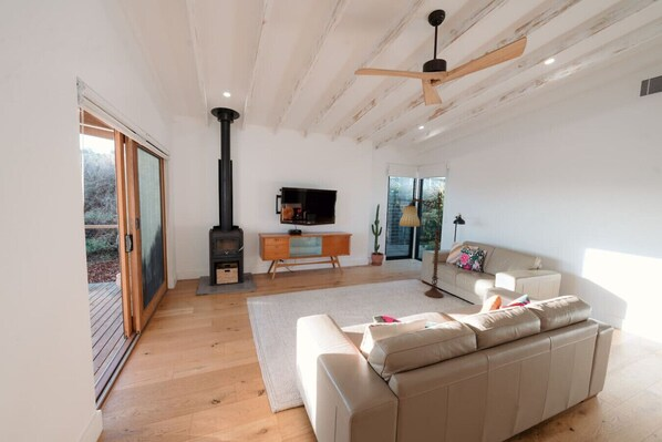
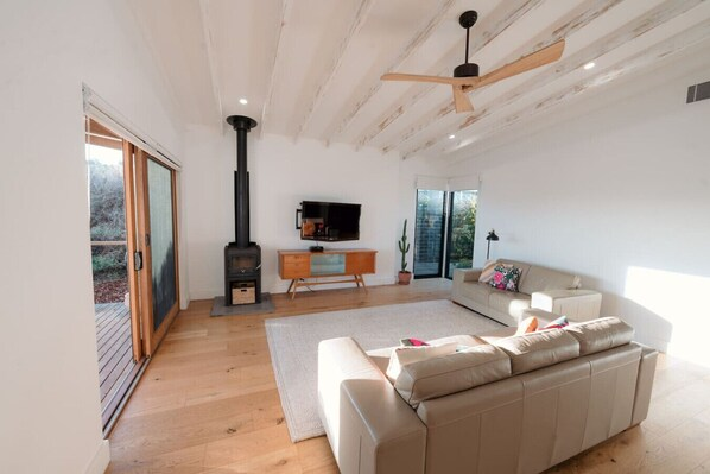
- floor lamp [399,191,445,299]
